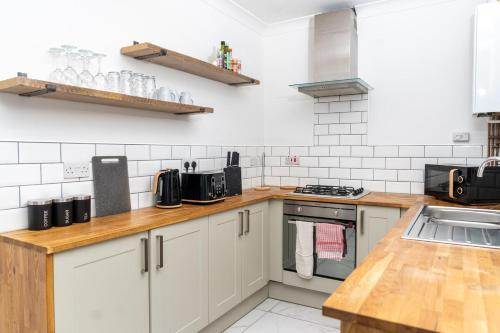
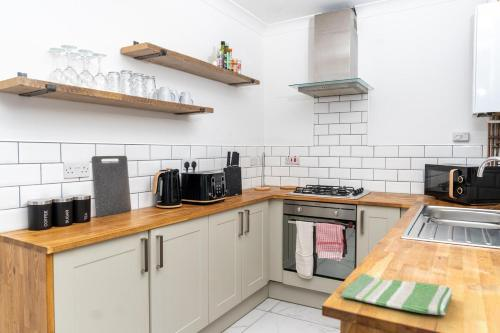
+ dish towel [340,272,453,316]
